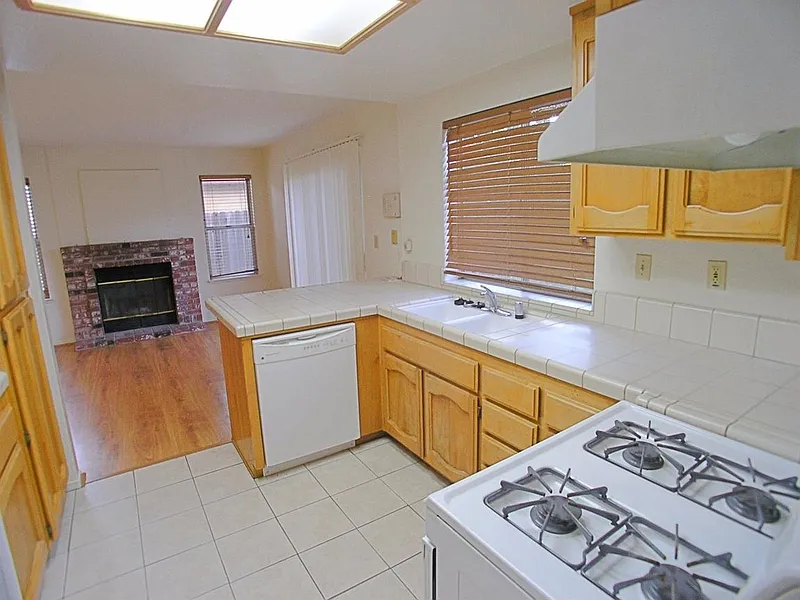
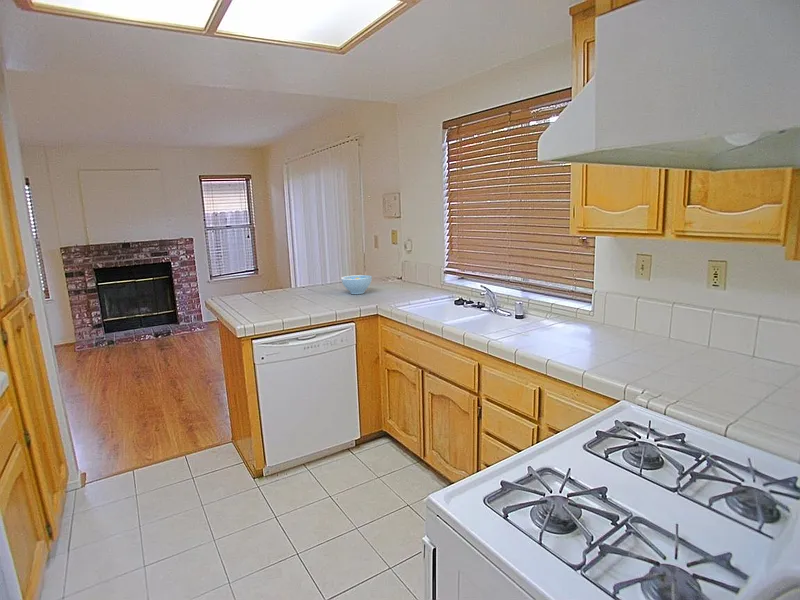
+ bowl [340,274,373,295]
